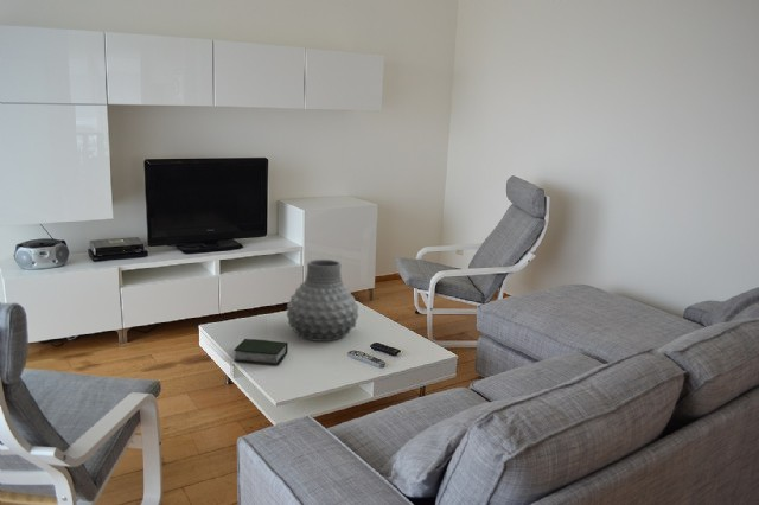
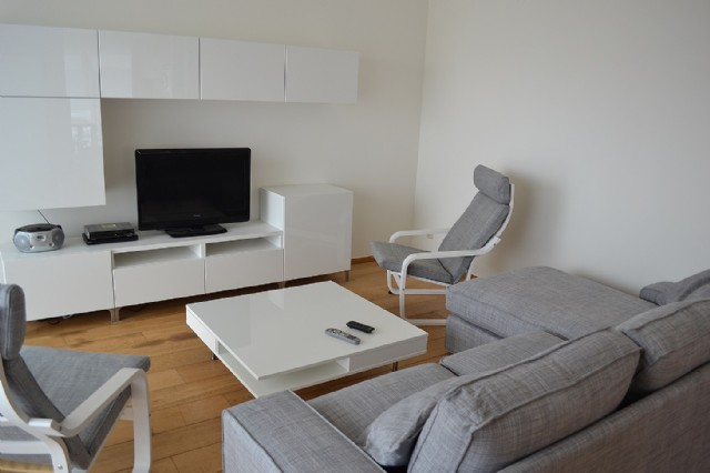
- book [232,338,289,366]
- vase [286,258,359,343]
